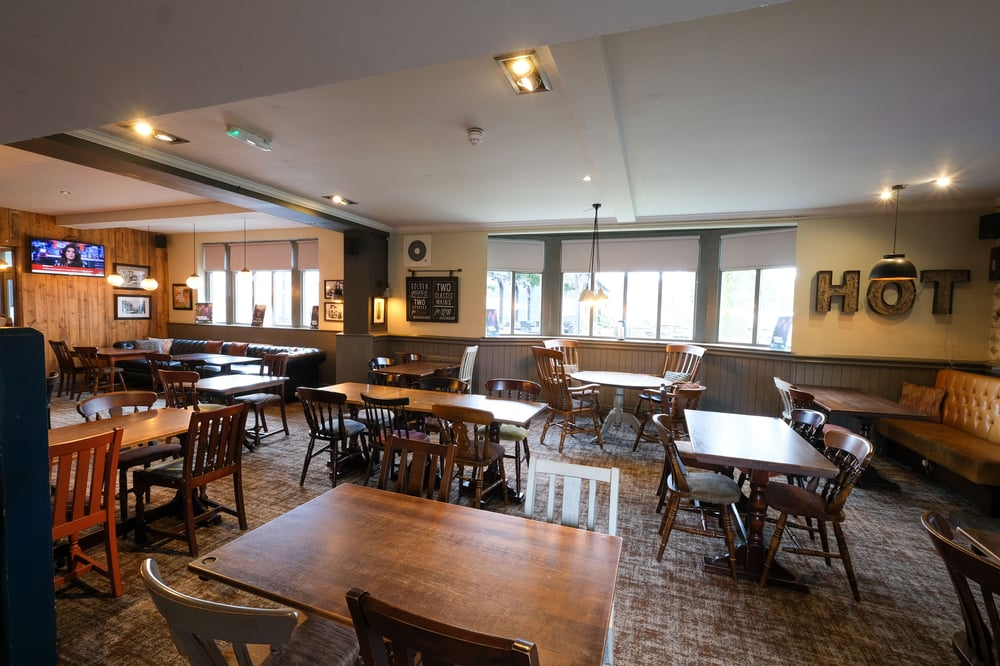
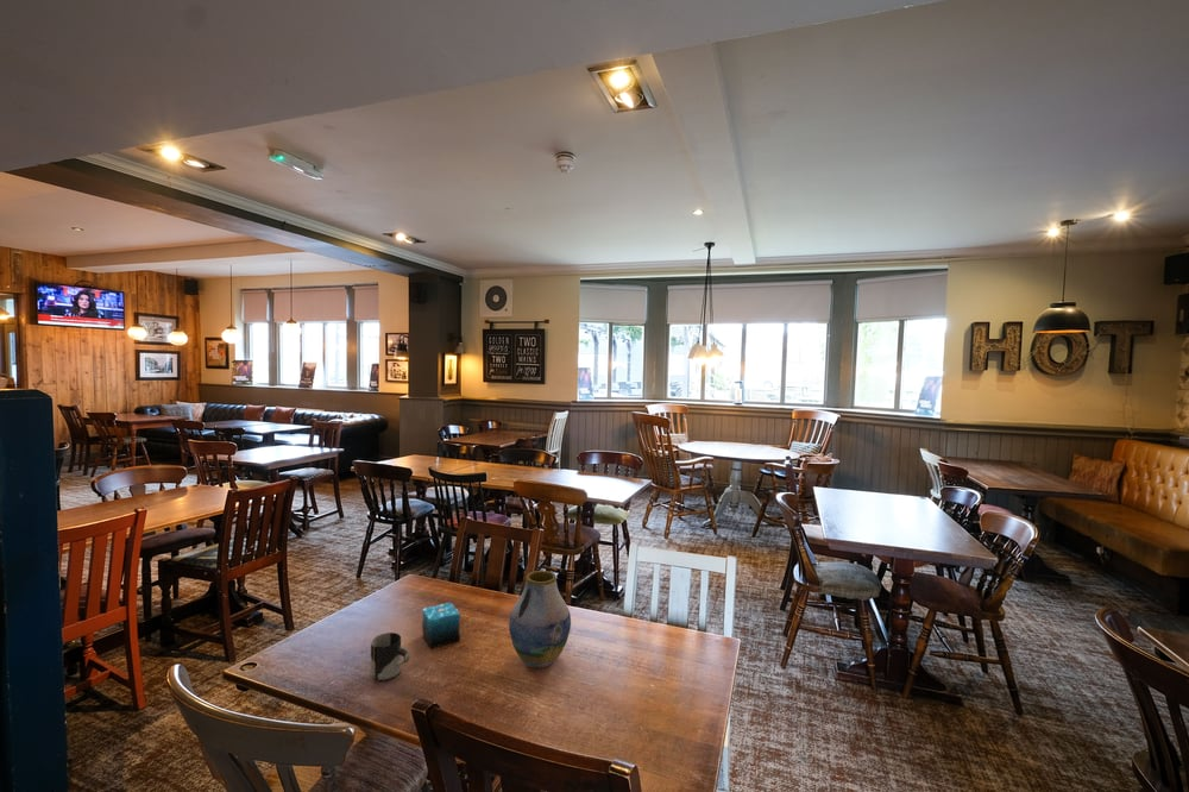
+ cup [370,631,410,683]
+ vase [508,570,572,670]
+ candle [421,602,461,649]
